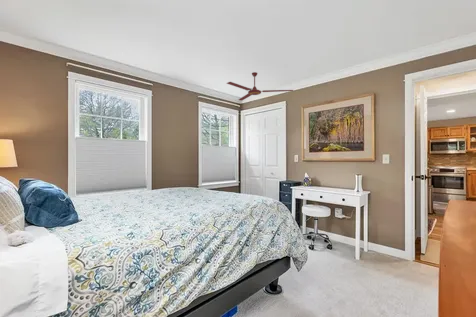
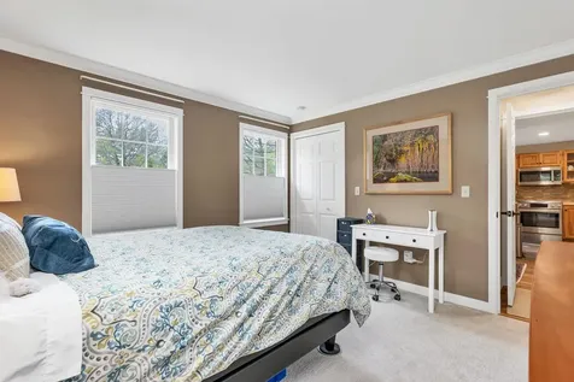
- ceiling fan [226,71,294,102]
